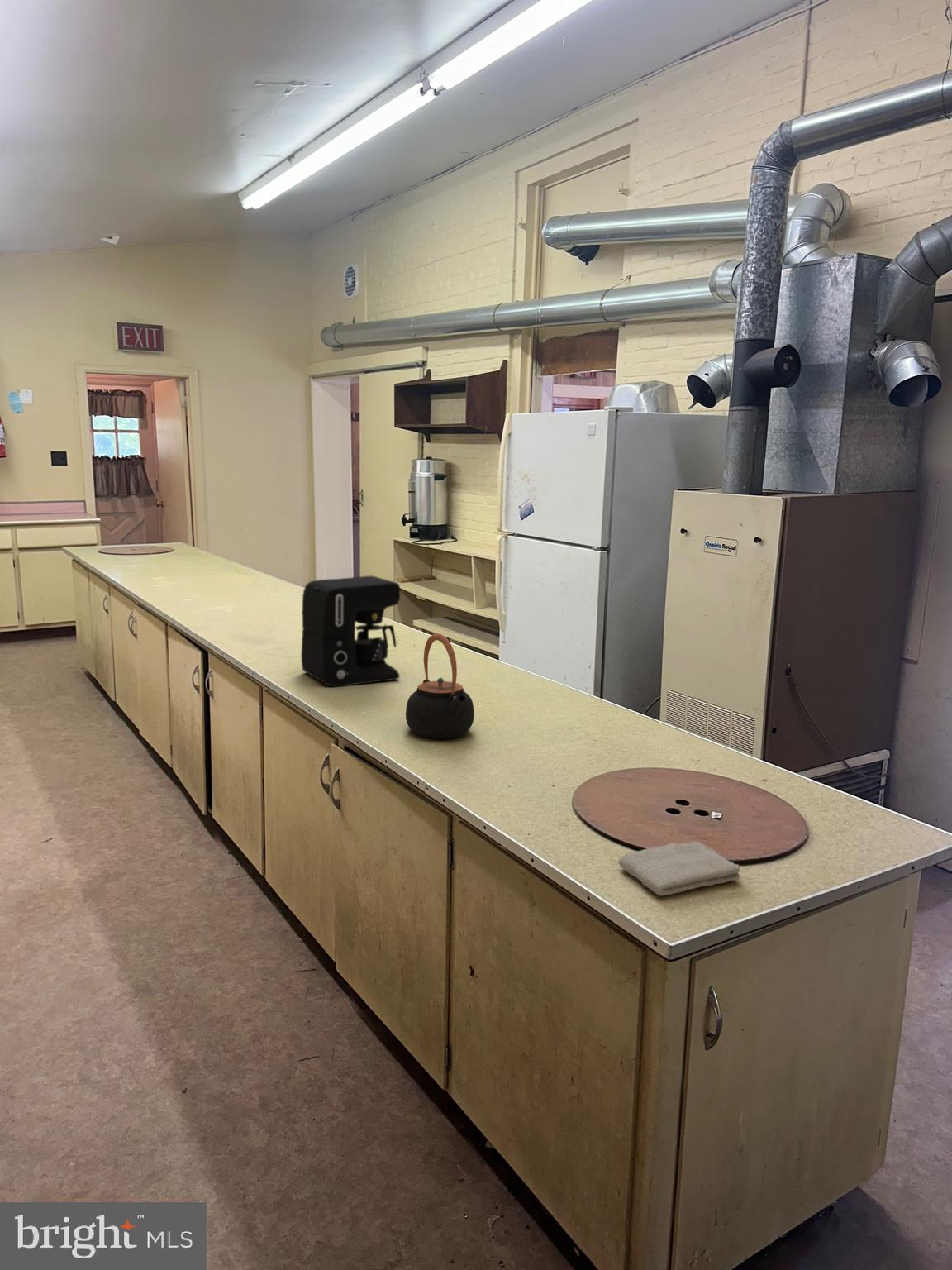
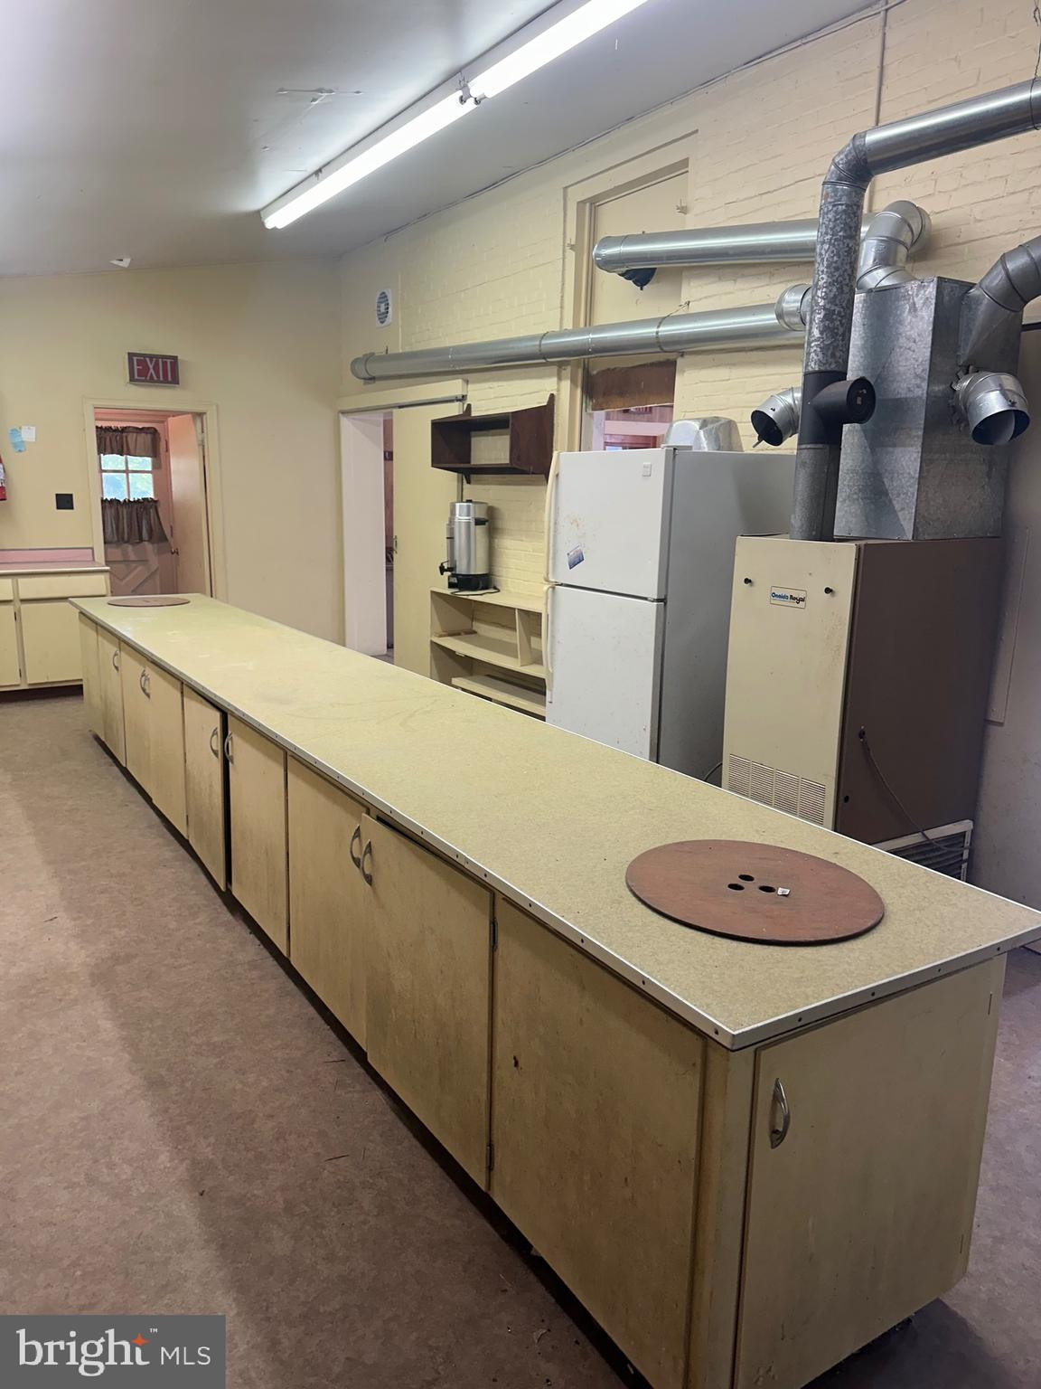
- coffee maker [301,575,401,688]
- teapot [405,633,475,740]
- washcloth [617,841,741,896]
